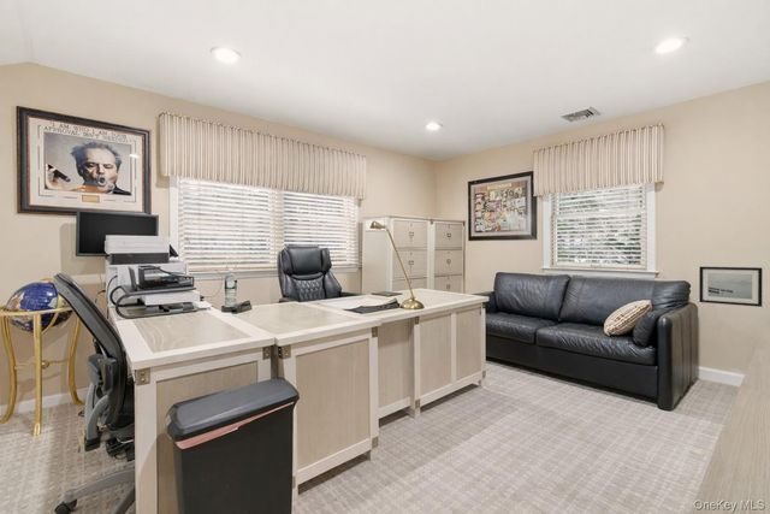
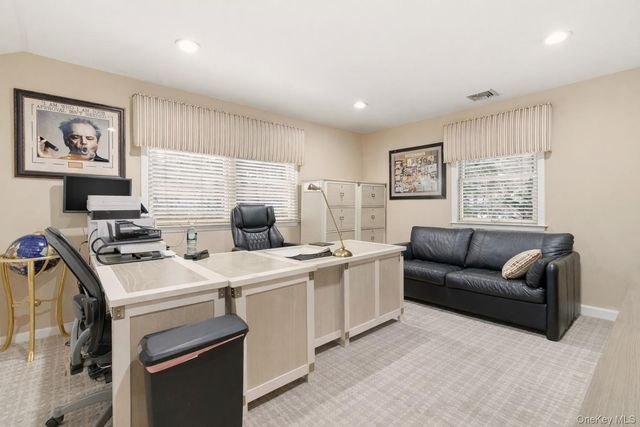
- wall art [698,266,764,308]
